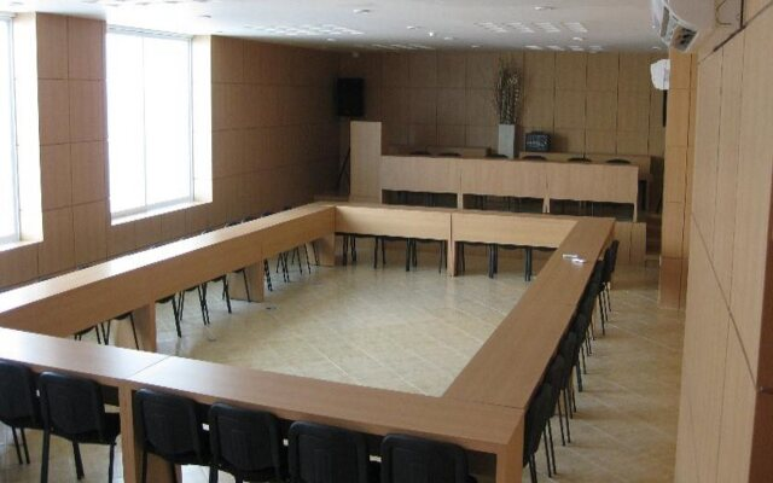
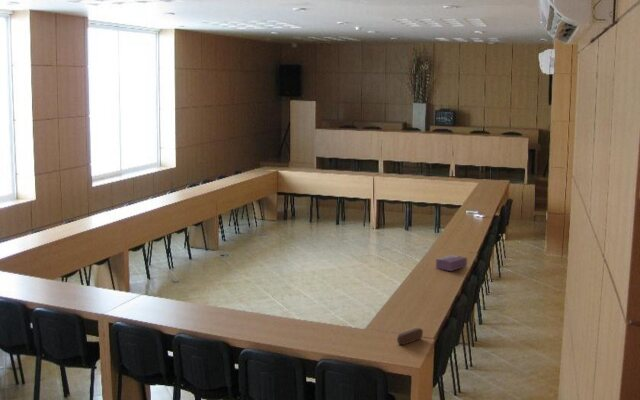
+ pencil case [396,327,424,346]
+ tissue box [435,254,468,272]
